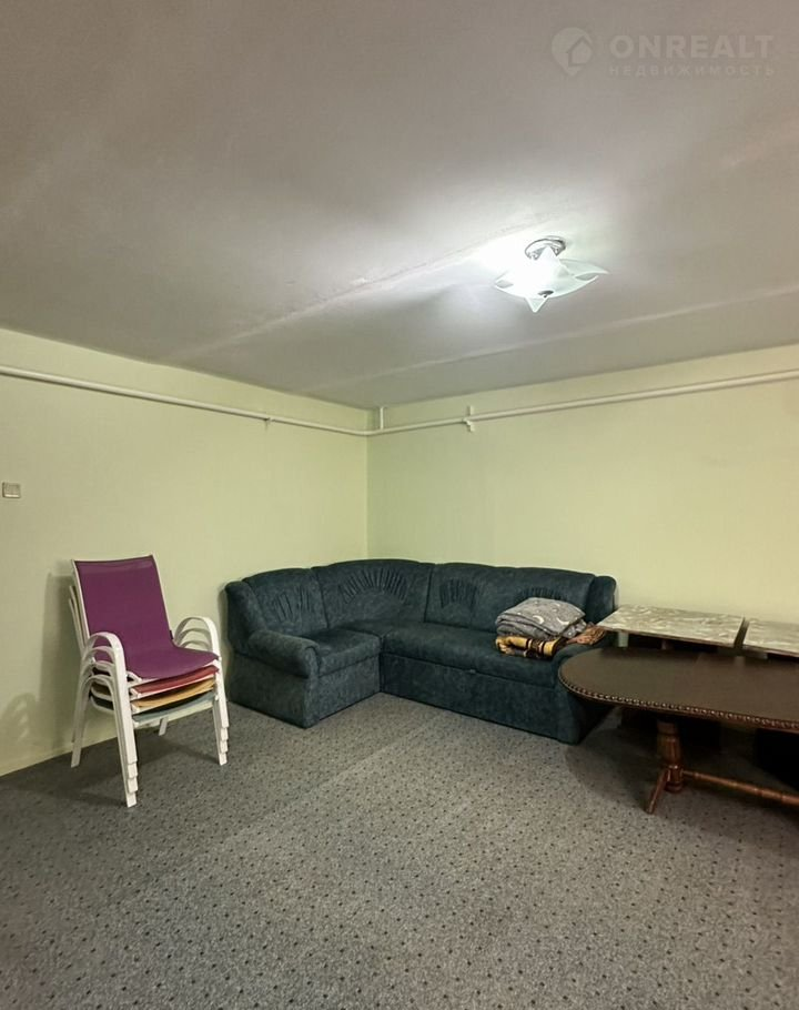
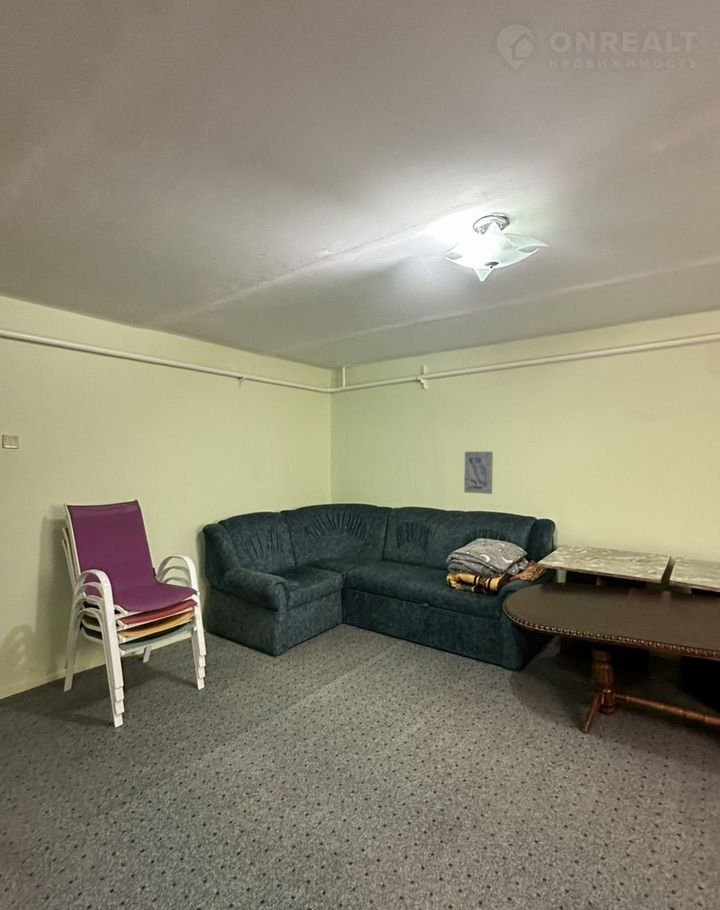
+ wall art [463,451,494,495]
